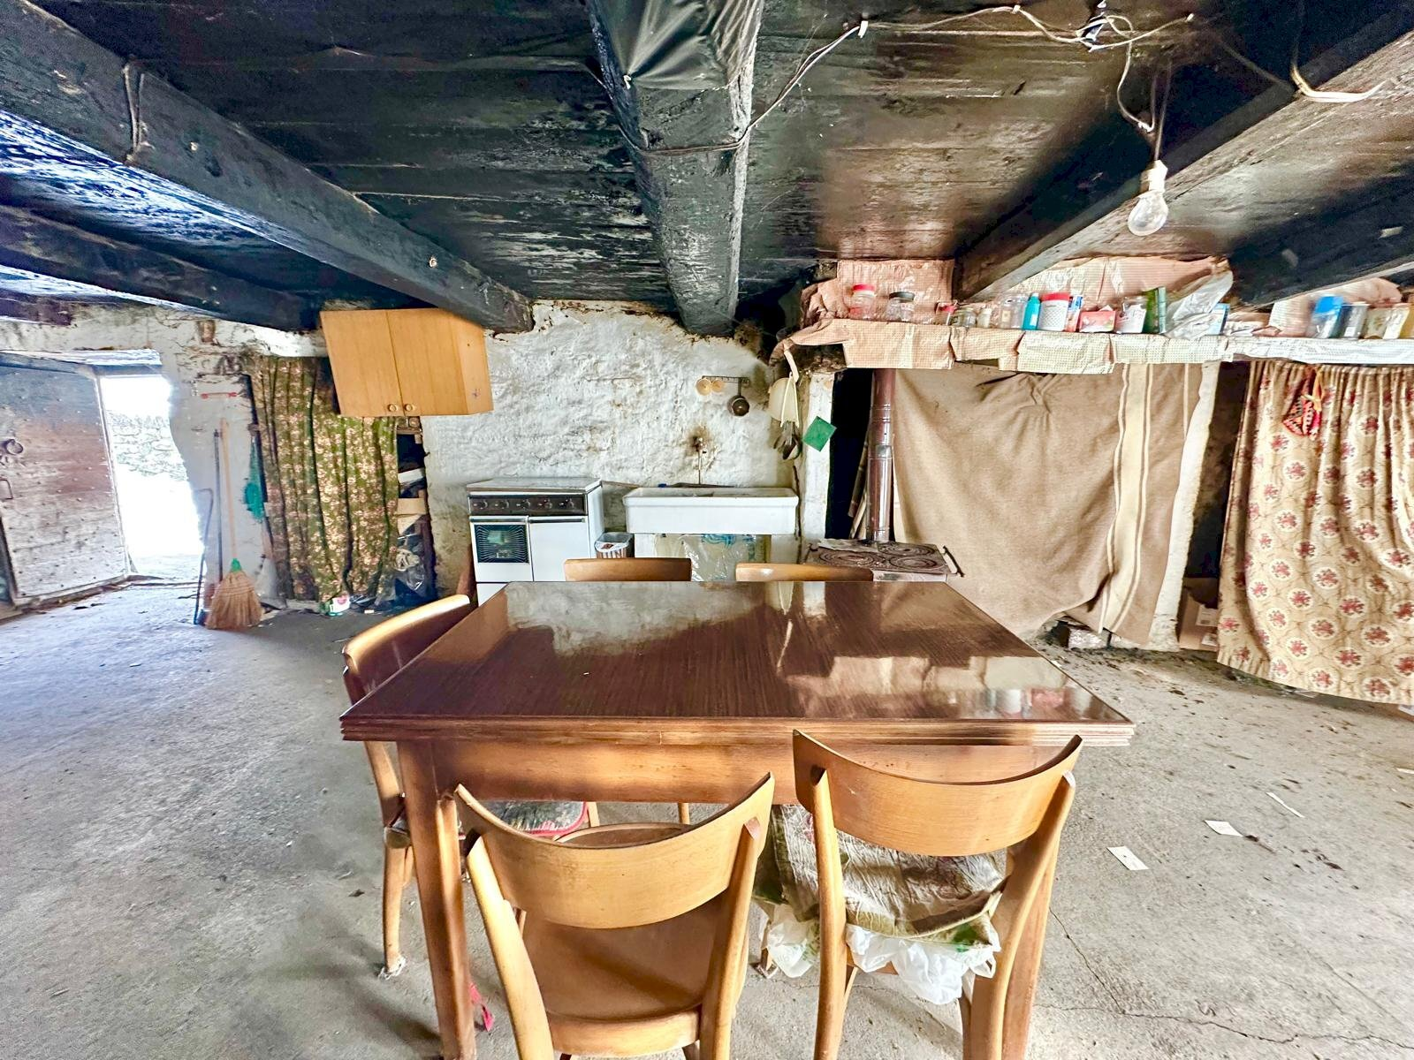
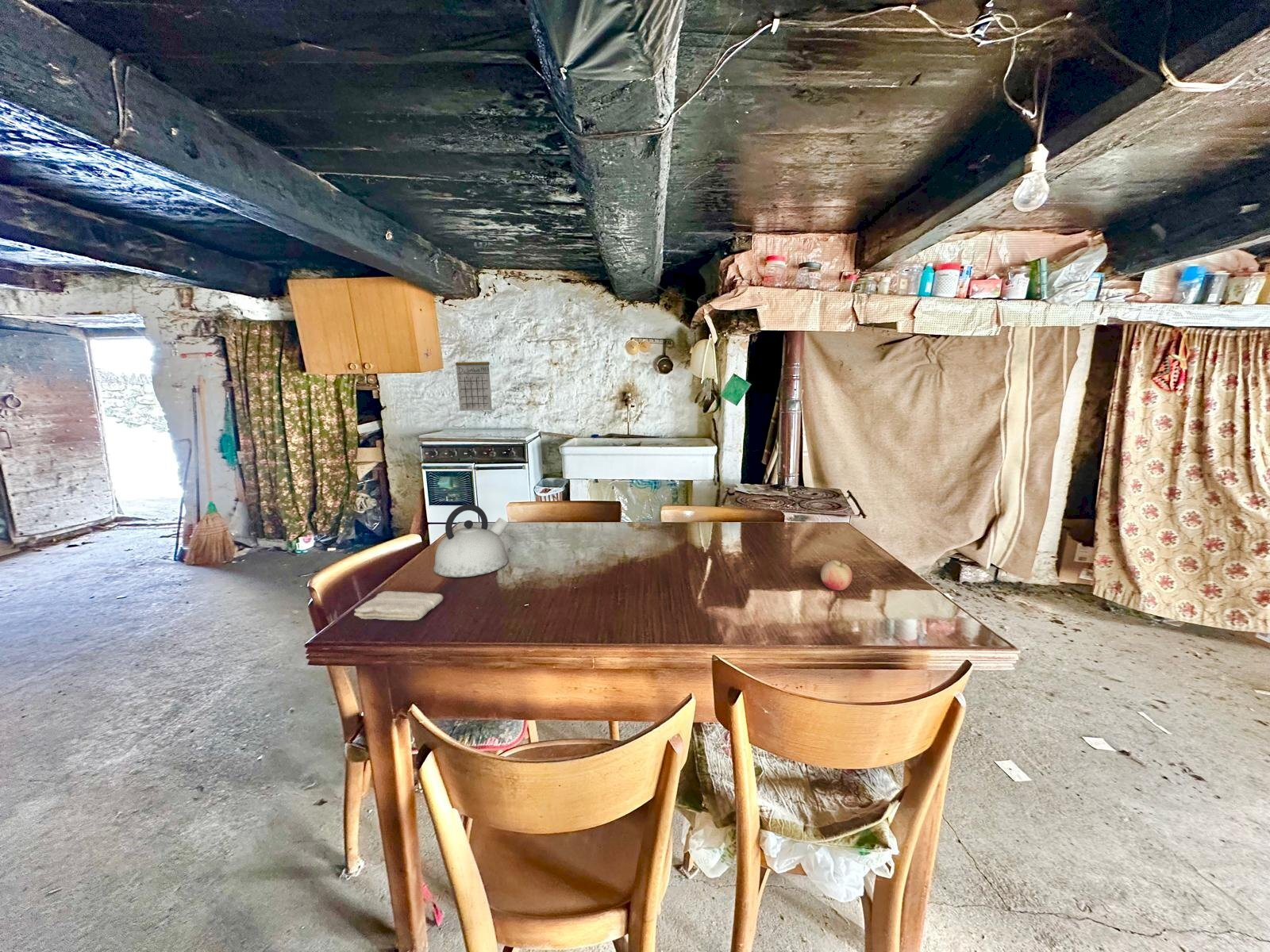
+ fruit [820,559,853,591]
+ washcloth [353,590,444,621]
+ calendar [455,350,493,412]
+ kettle [433,504,510,578]
